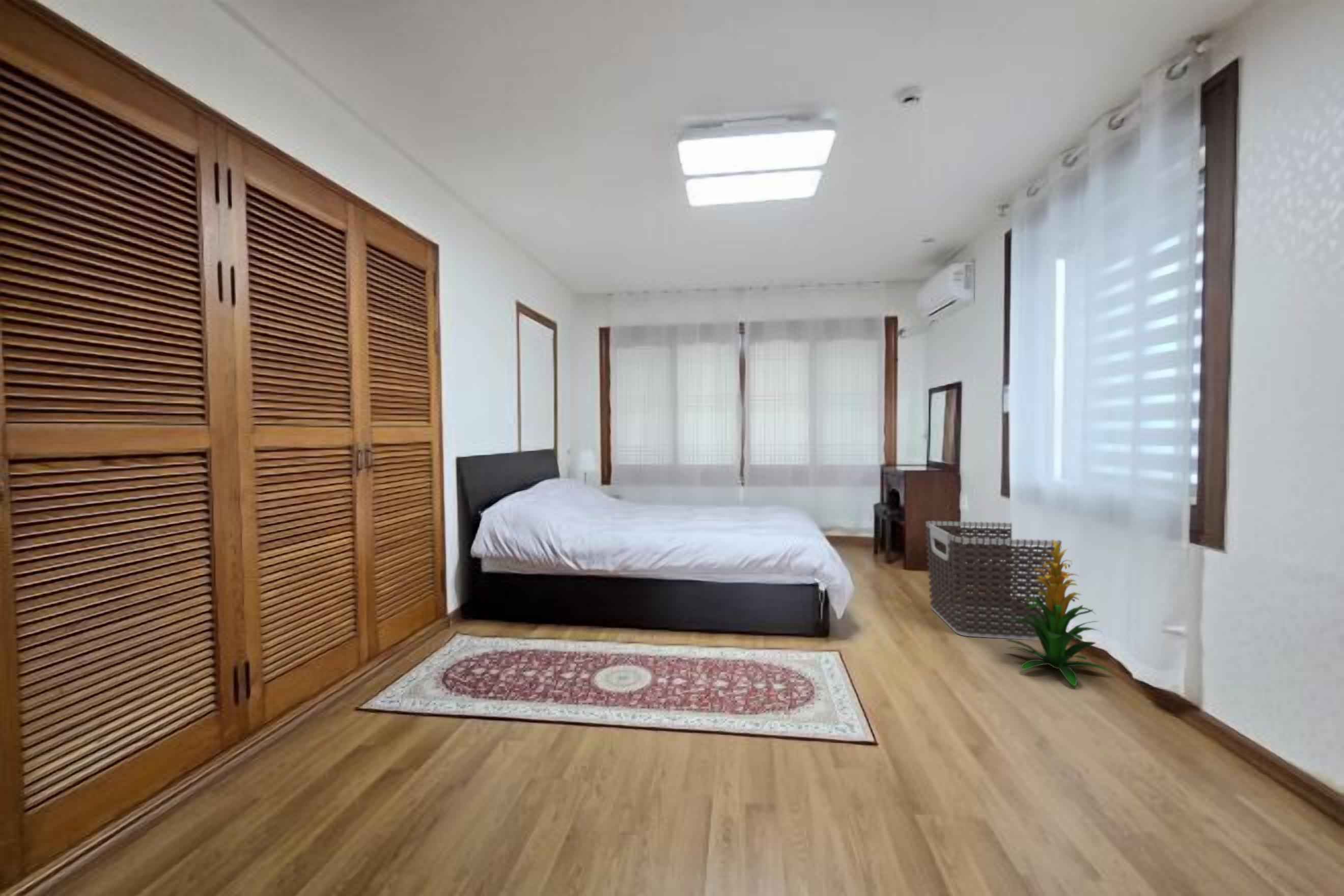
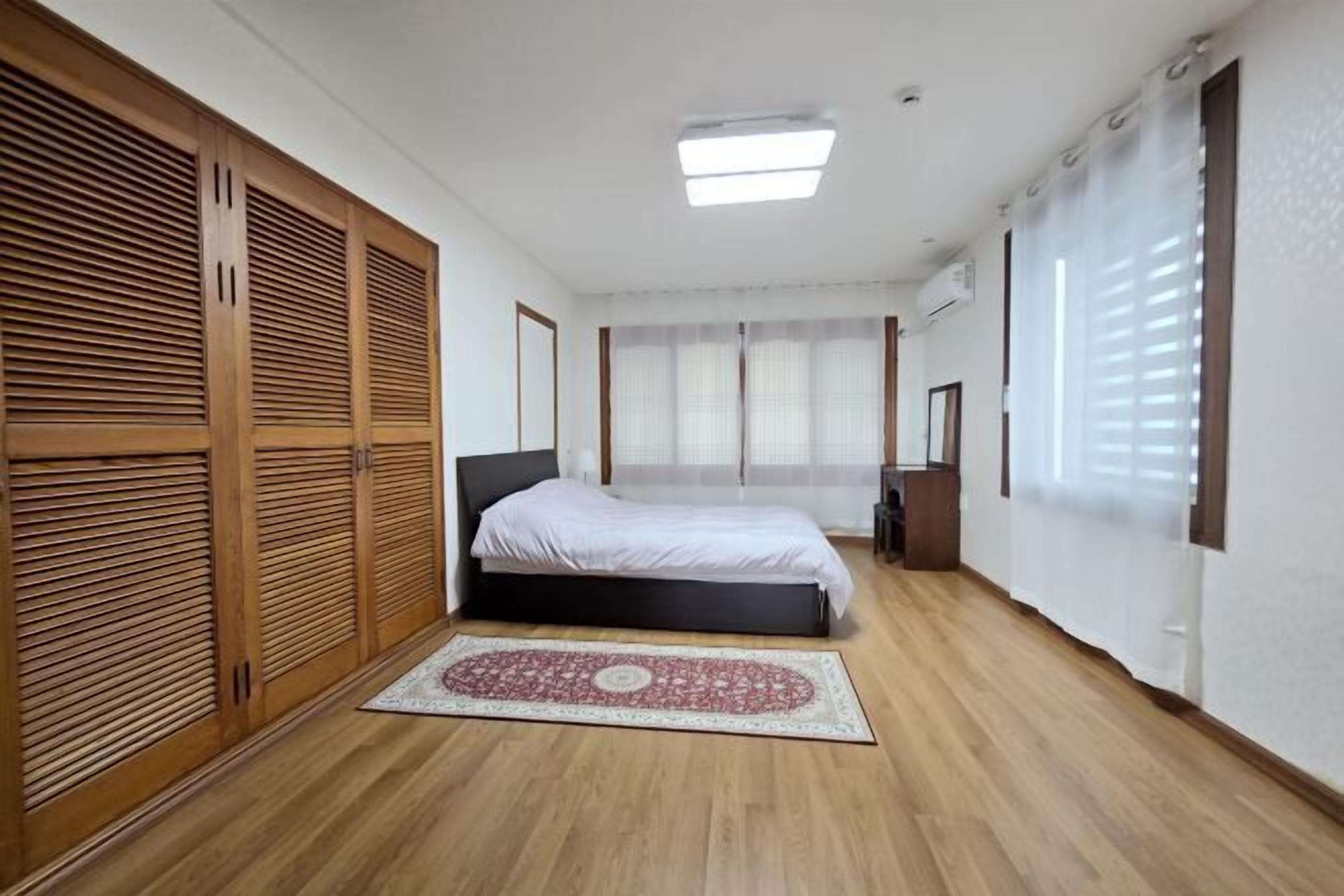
- indoor plant [1003,539,1114,687]
- clothes hamper [925,520,1062,641]
